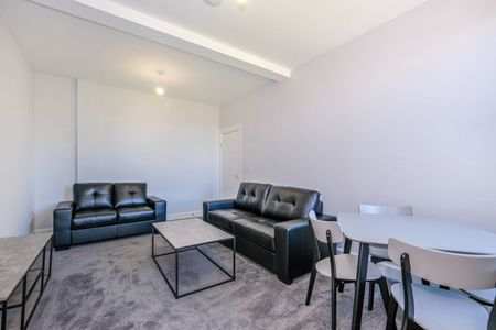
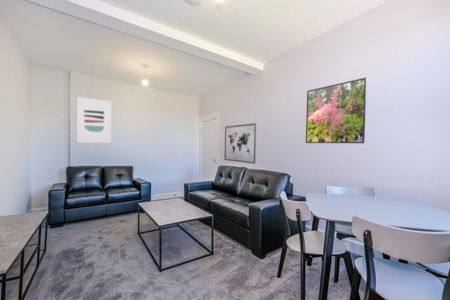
+ wall art [223,122,257,165]
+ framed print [305,77,368,144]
+ wall art [76,96,112,144]
